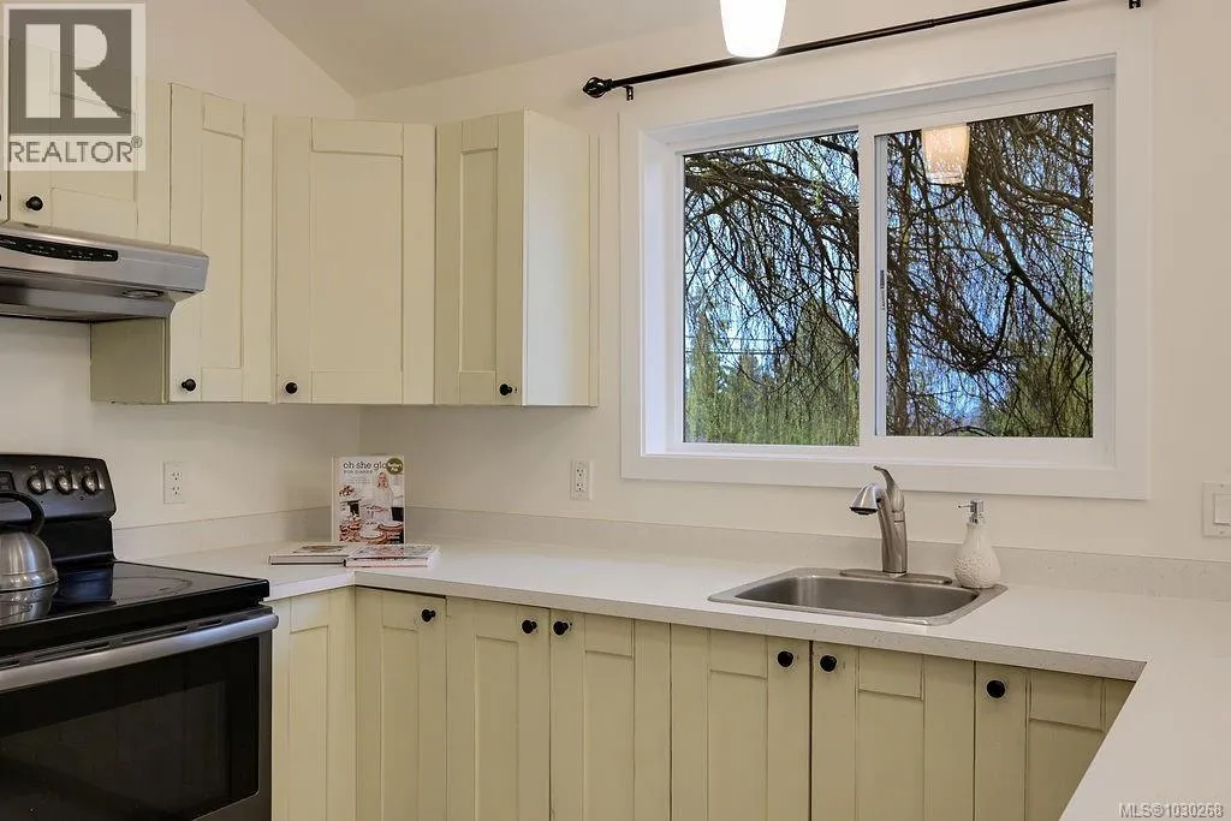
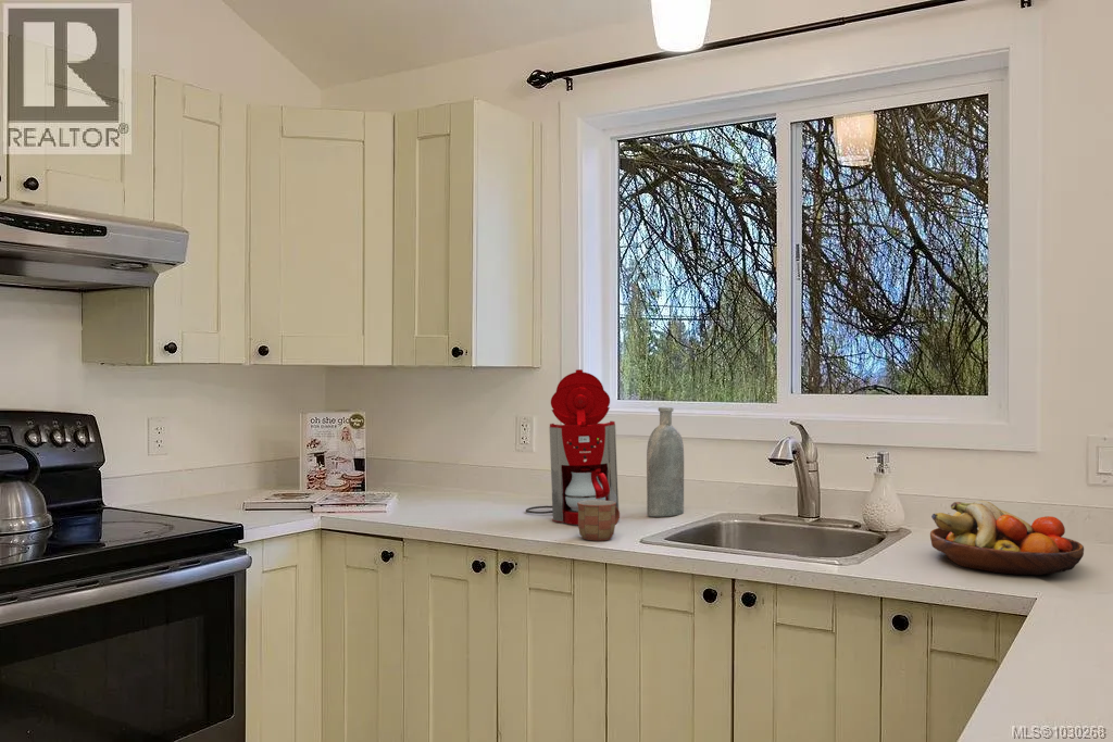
+ bottle [646,406,685,518]
+ coffee maker [525,368,620,526]
+ fruit bowl [929,500,1085,576]
+ mug [577,500,621,542]
